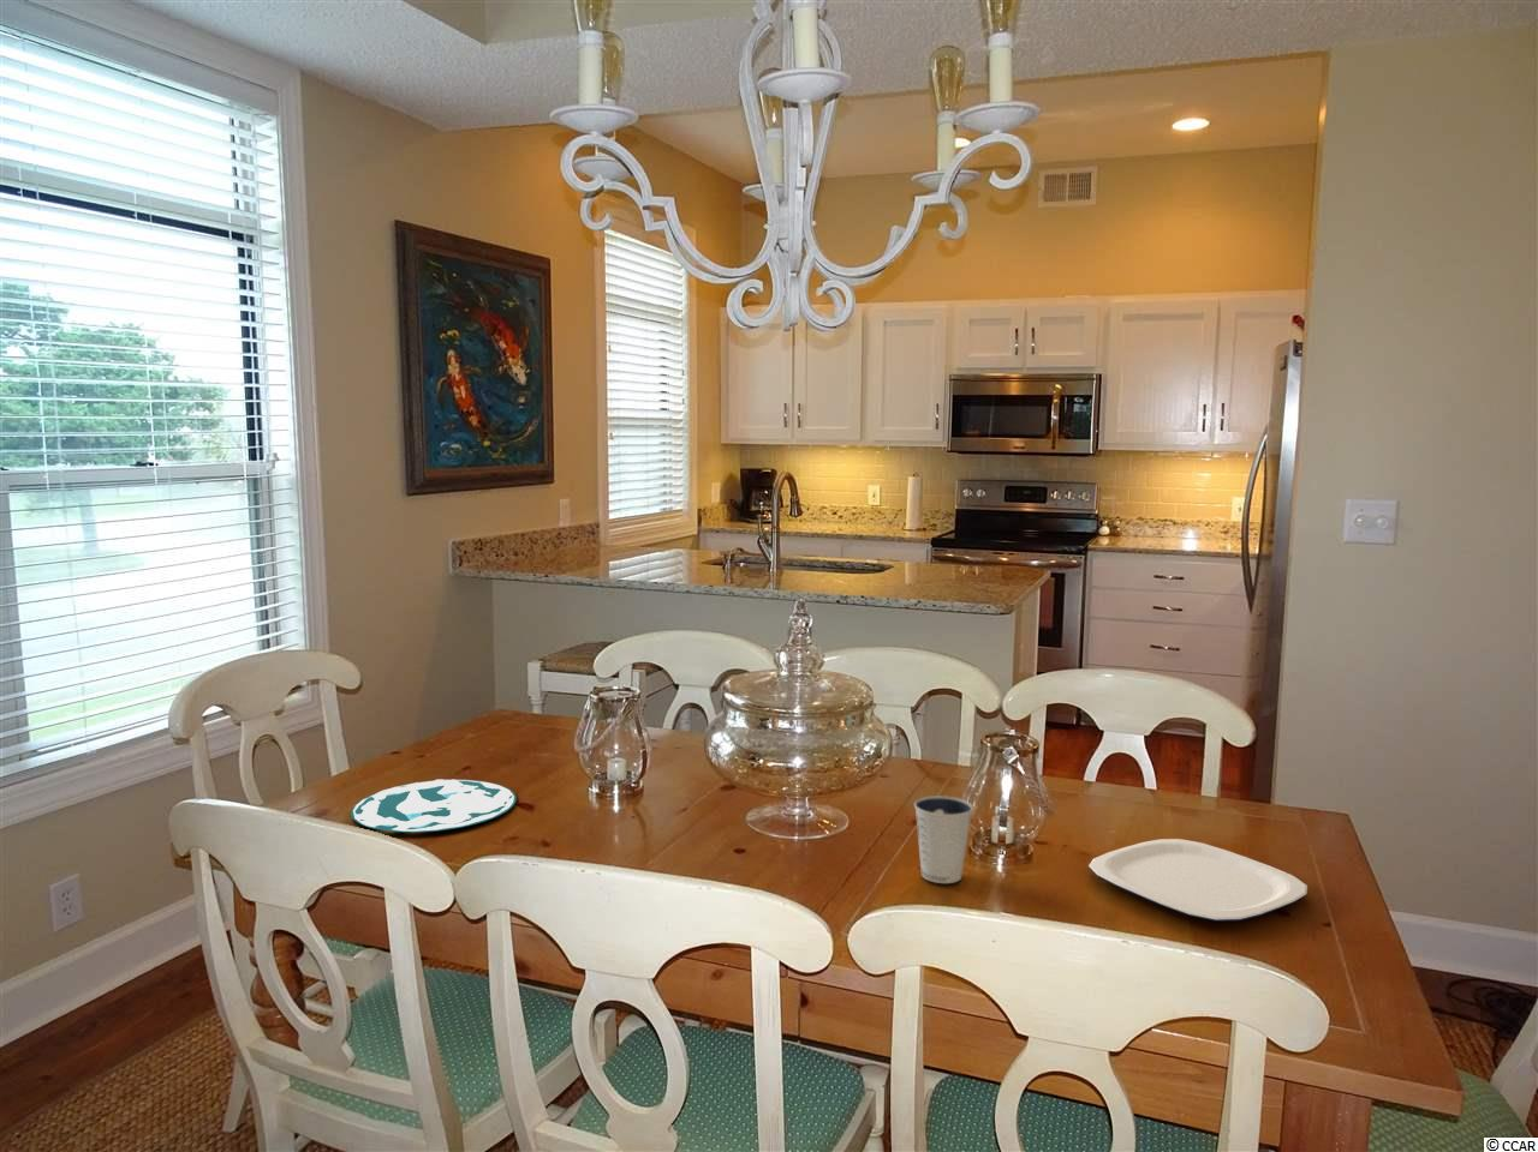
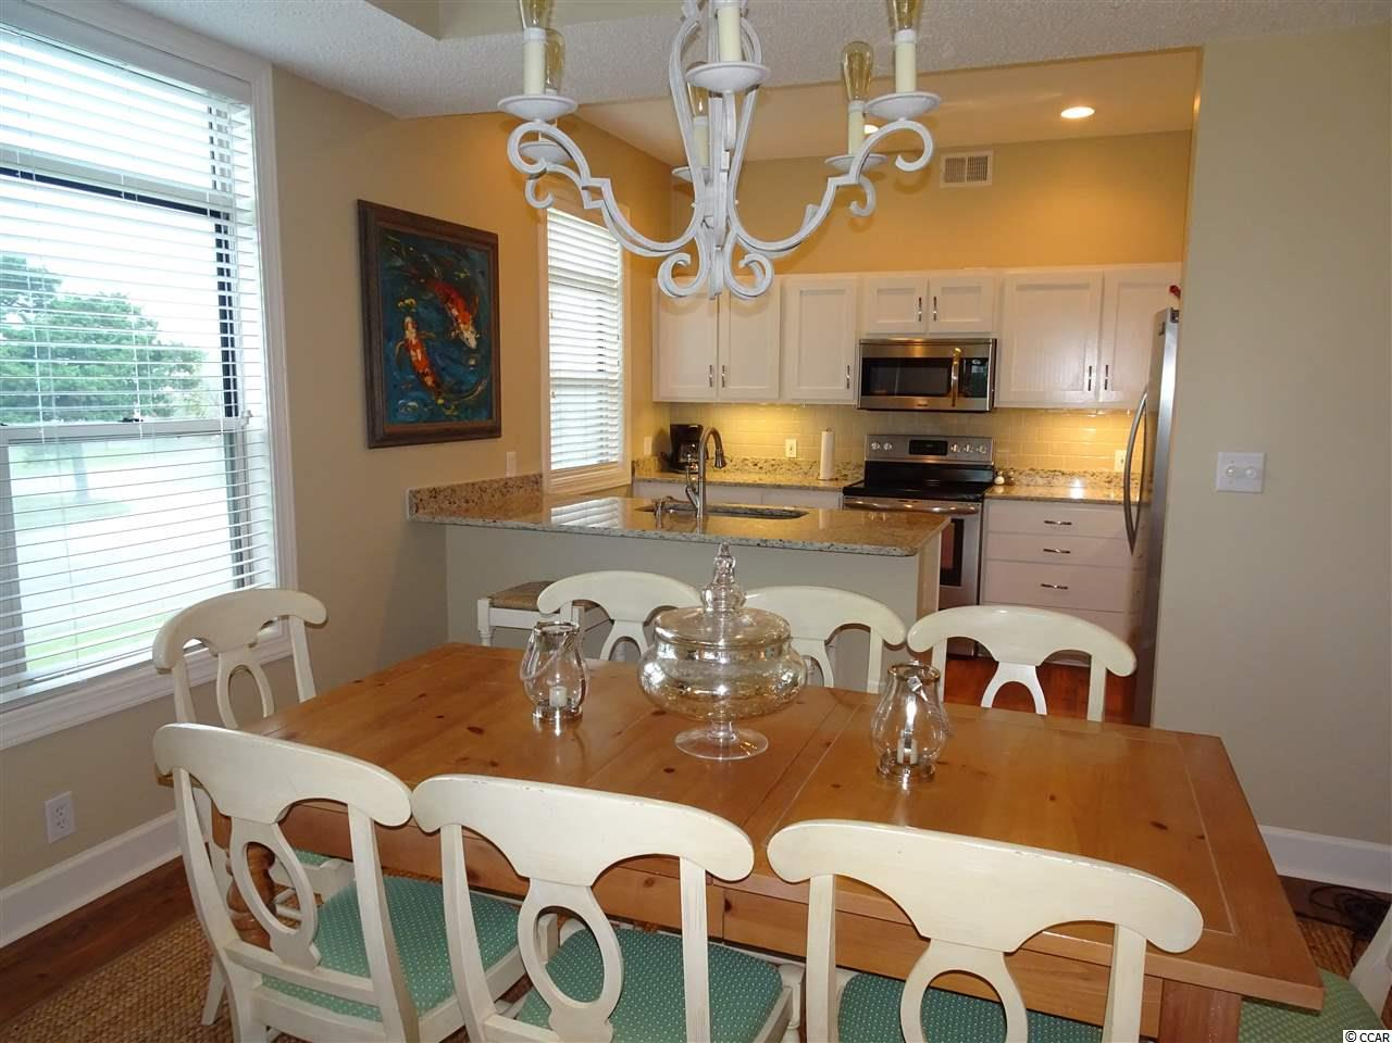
- dixie cup [913,794,975,885]
- plate [1087,837,1308,923]
- plate [350,778,518,833]
